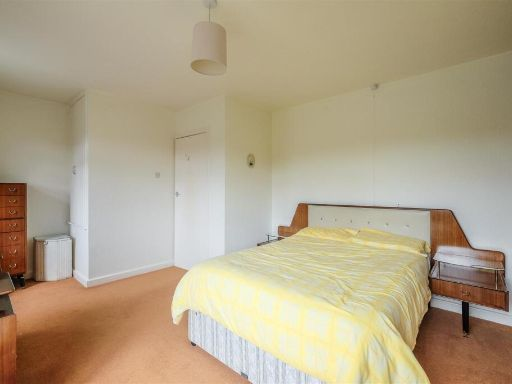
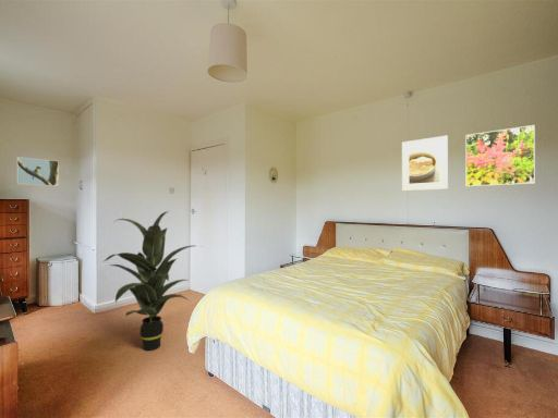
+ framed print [464,124,536,187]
+ indoor plant [104,210,204,352]
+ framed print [401,135,449,192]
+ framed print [16,156,60,187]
